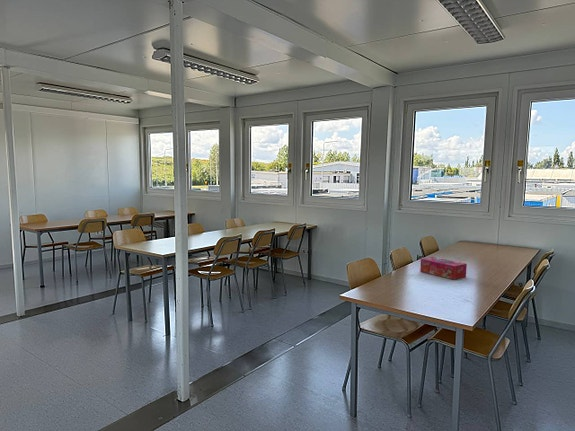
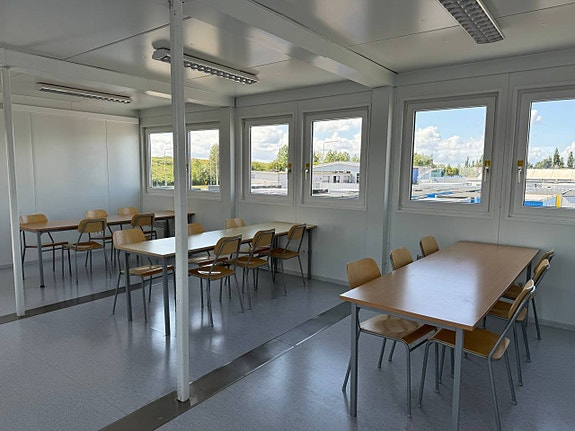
- tissue box [419,256,468,281]
